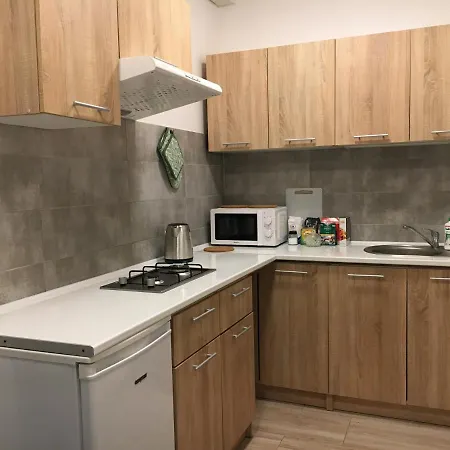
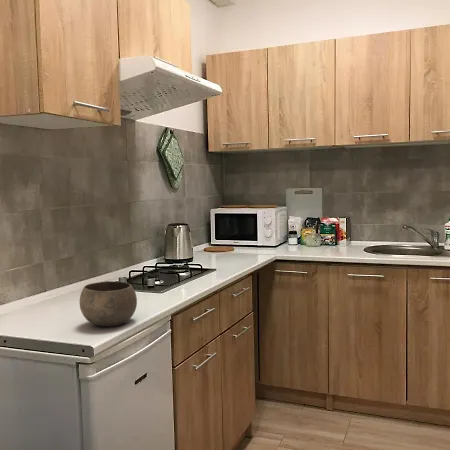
+ bowl [79,280,138,328]
